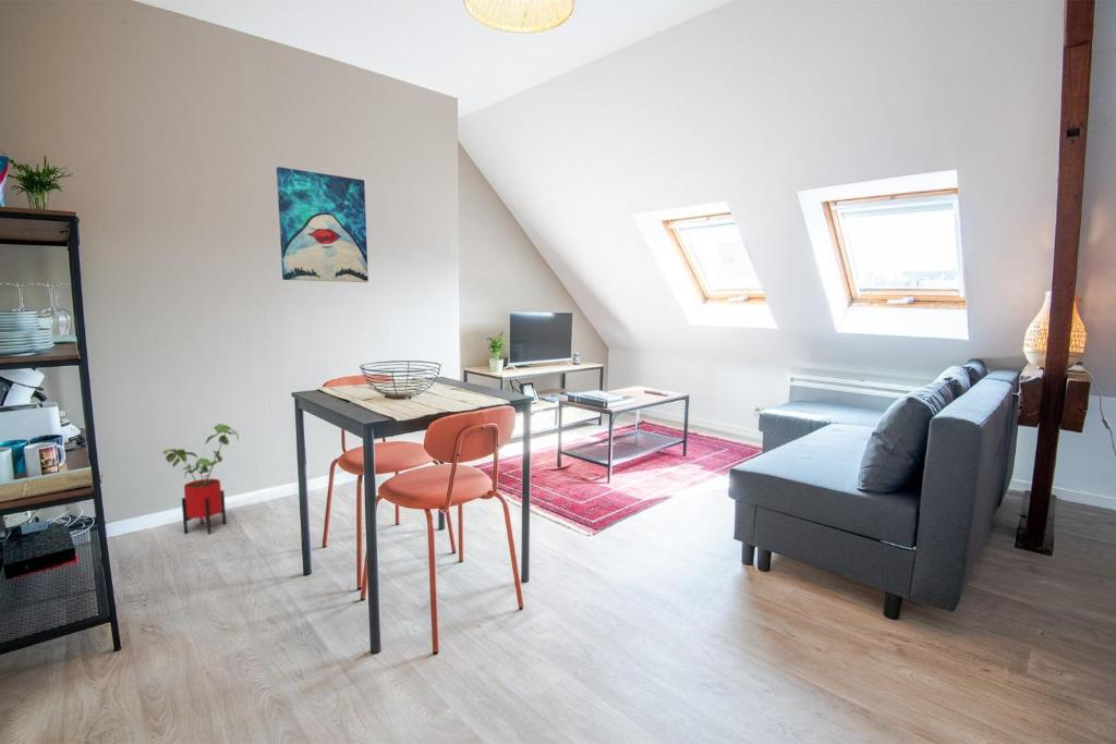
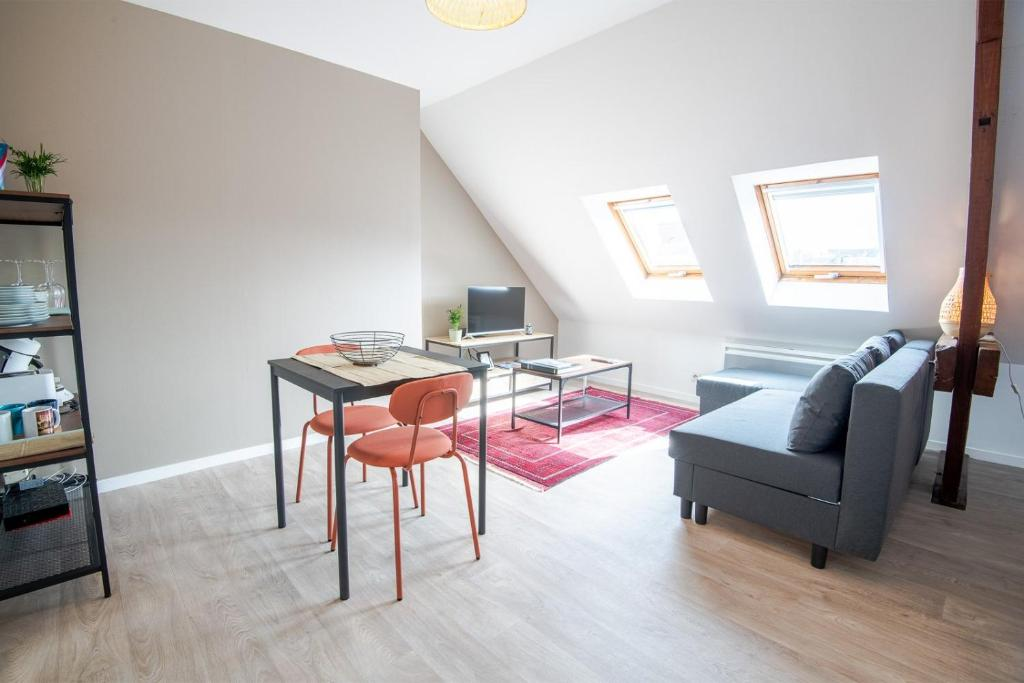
- wall art [276,166,369,283]
- house plant [161,423,240,535]
